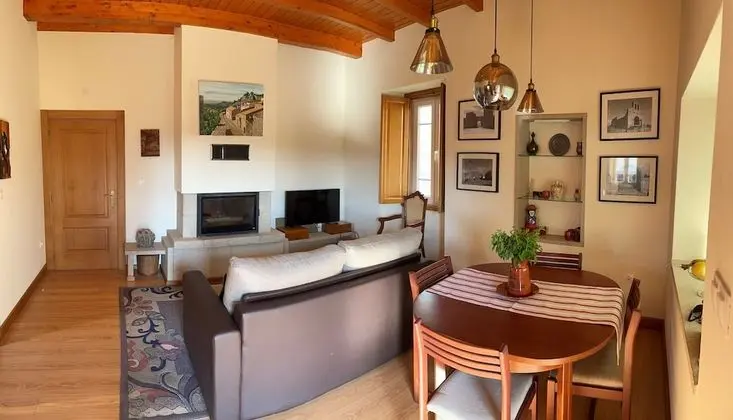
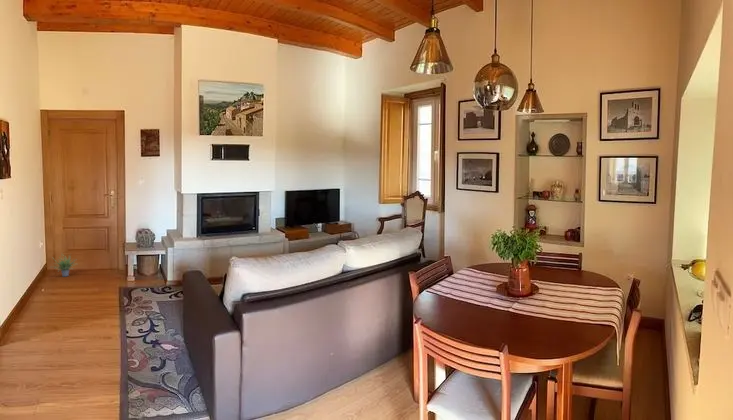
+ potted plant [51,252,78,278]
